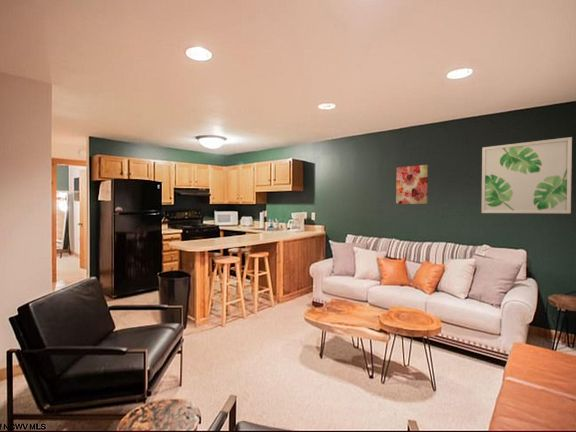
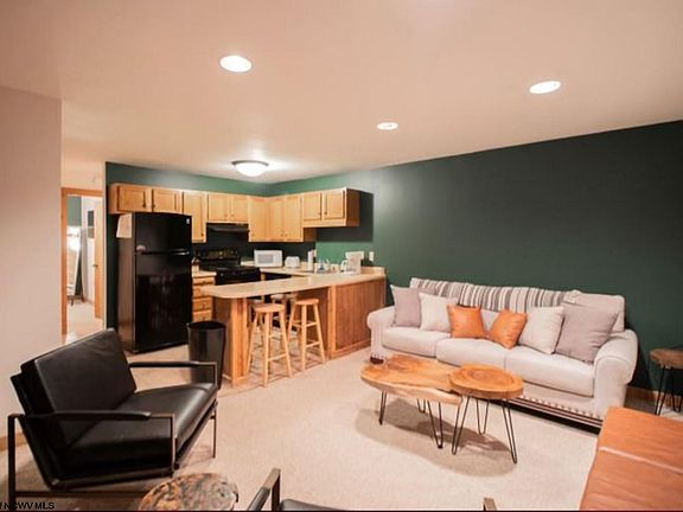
- wall art [481,136,573,214]
- wall art [395,164,429,205]
